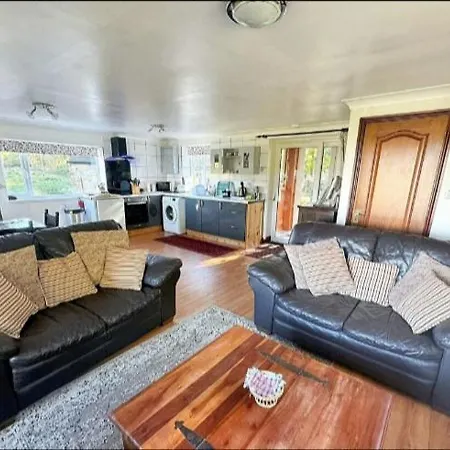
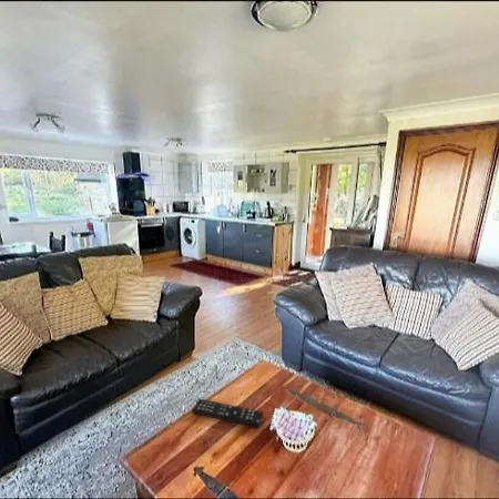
+ remote control [191,397,264,429]
